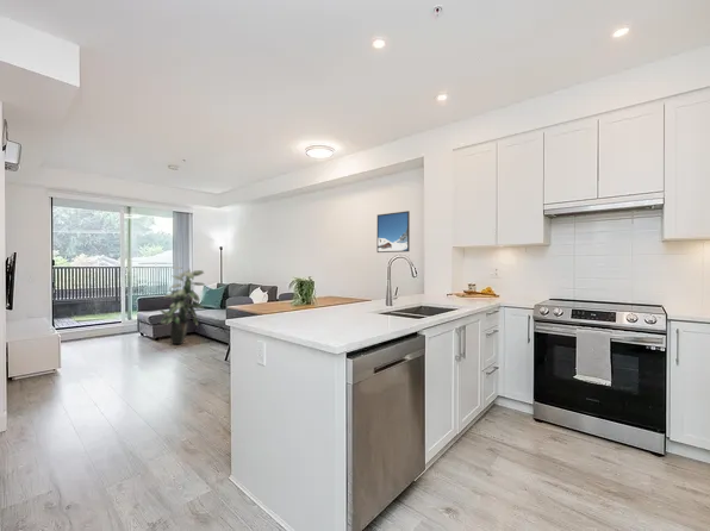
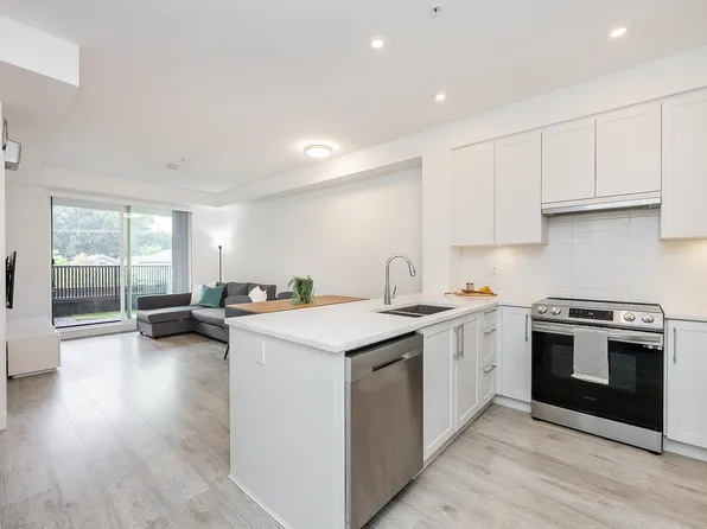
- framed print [376,210,411,254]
- indoor plant [158,266,206,345]
